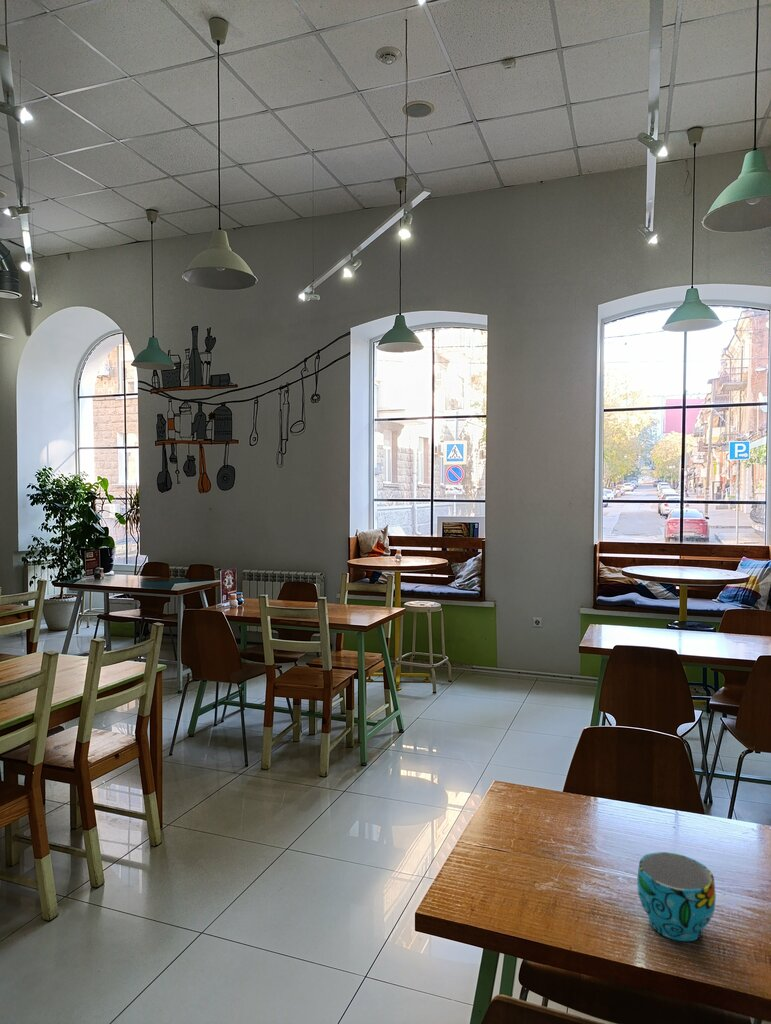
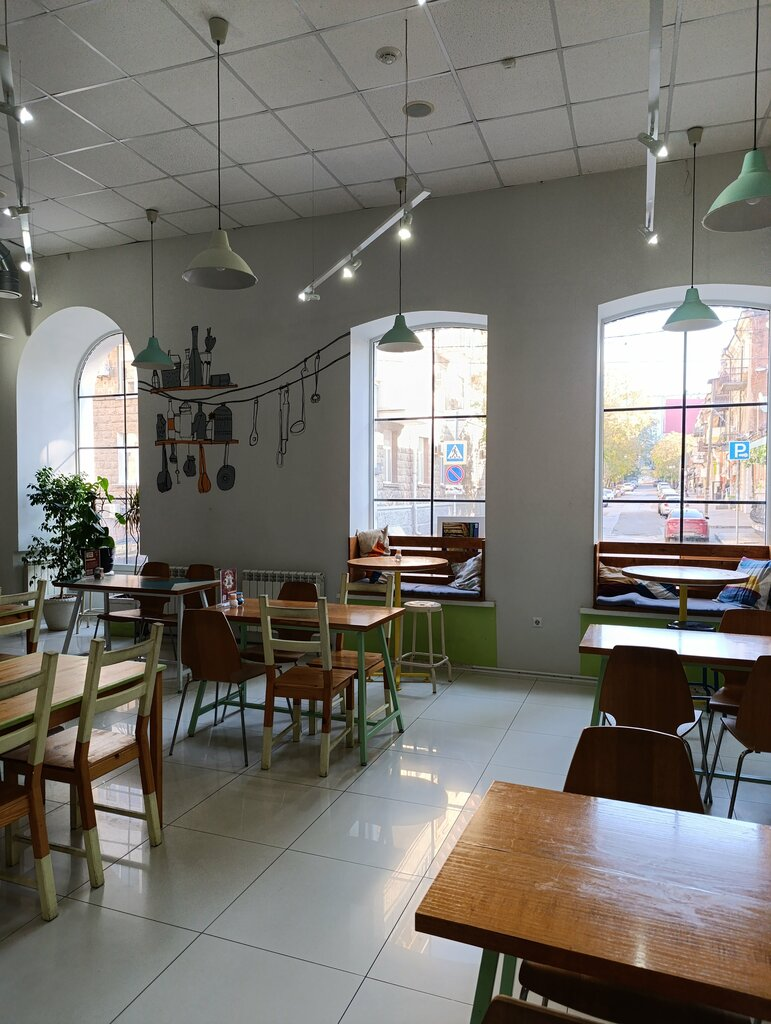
- cup [636,851,717,942]
